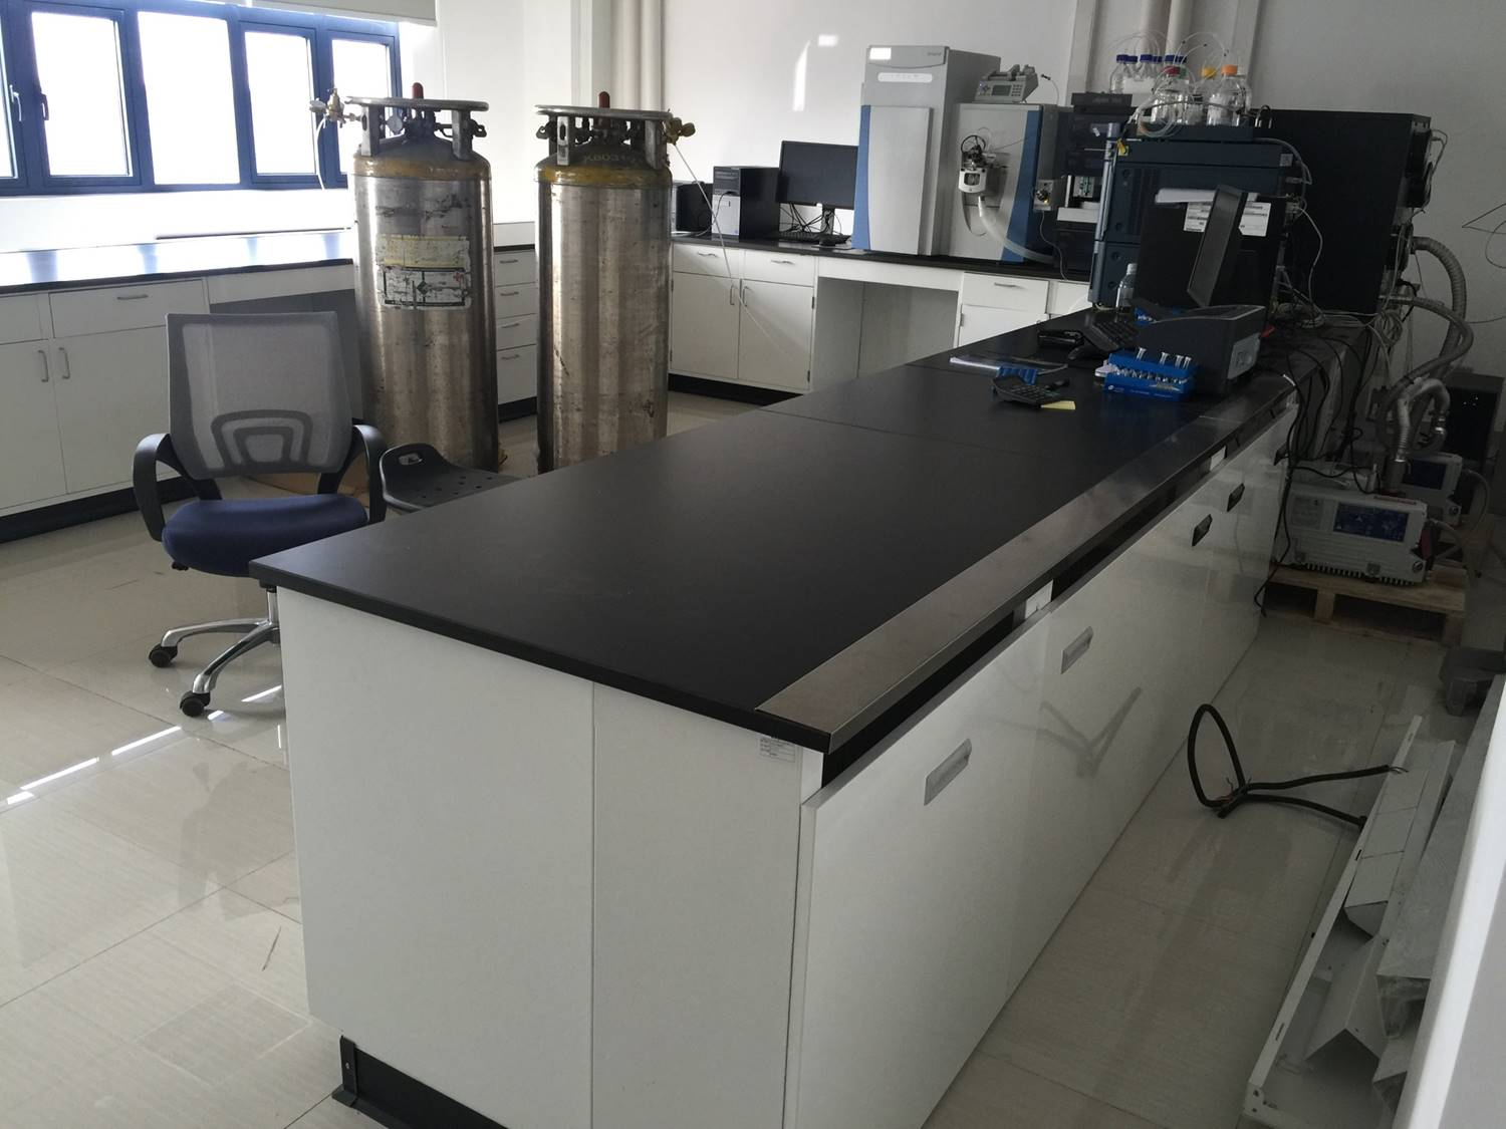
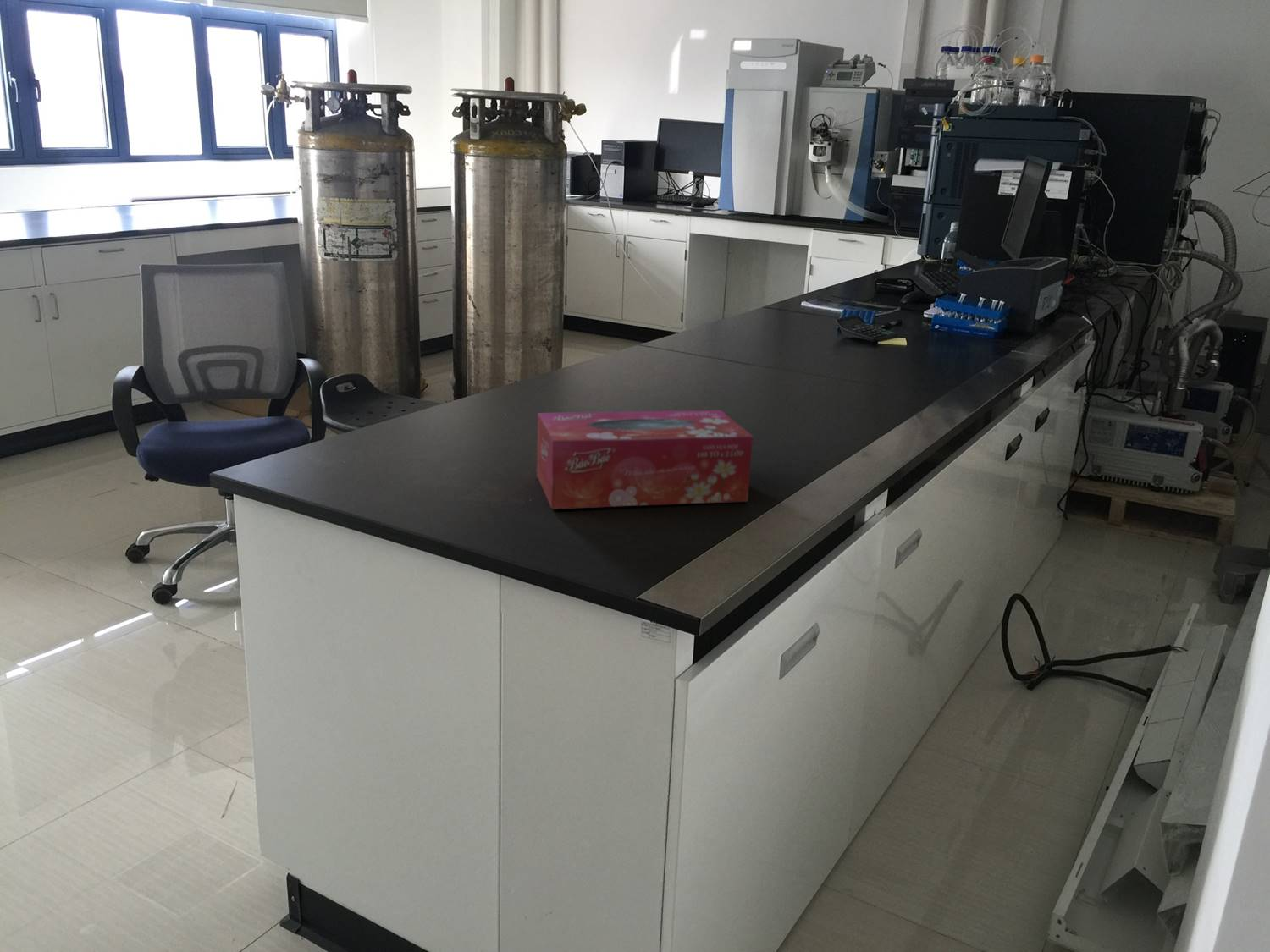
+ tissue box [536,410,754,509]
